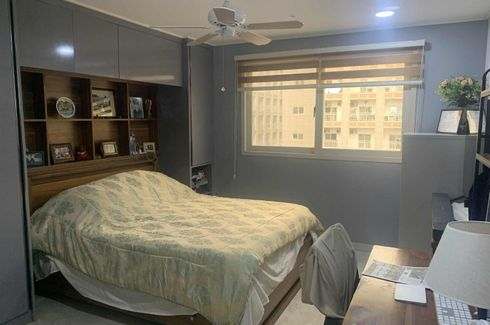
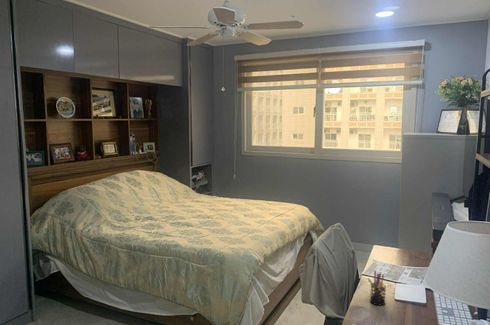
+ pen holder [367,269,387,306]
